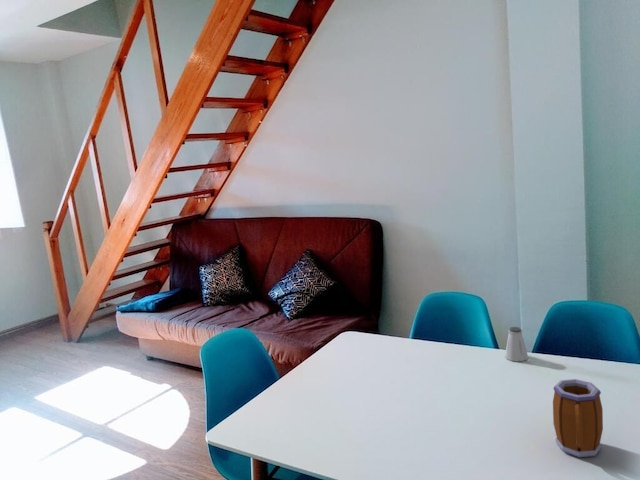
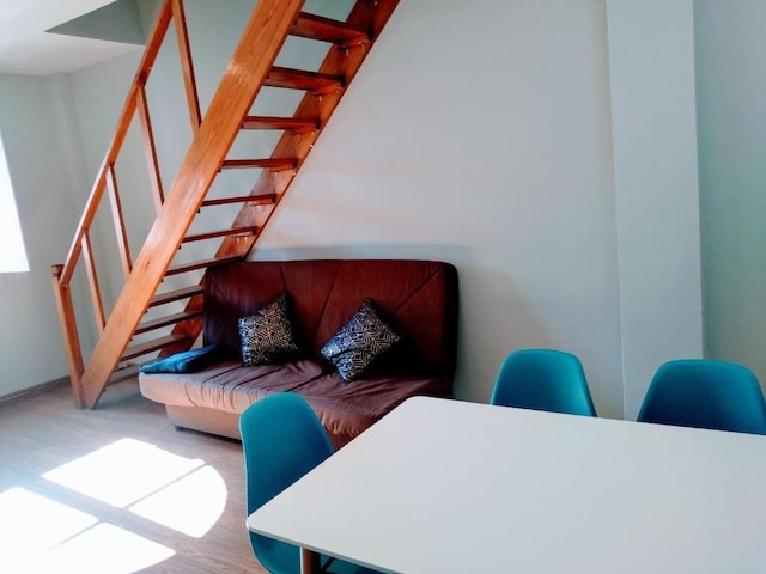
- mug [552,378,604,458]
- saltshaker [504,326,529,362]
